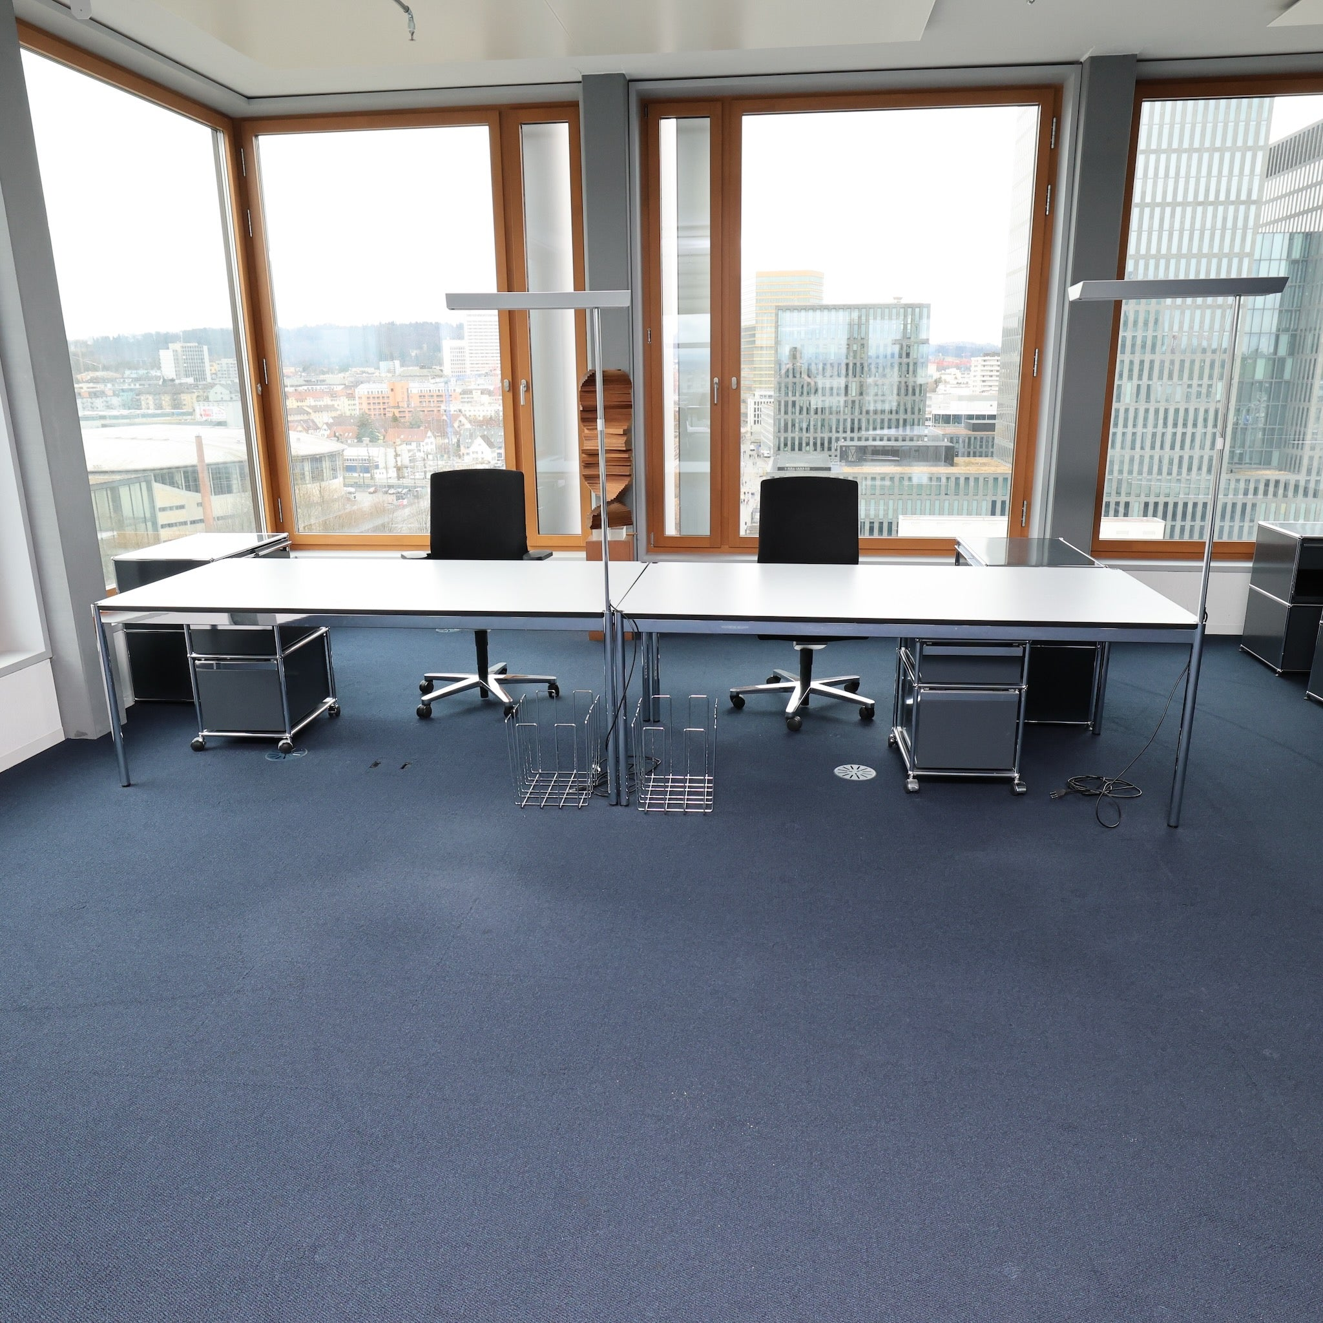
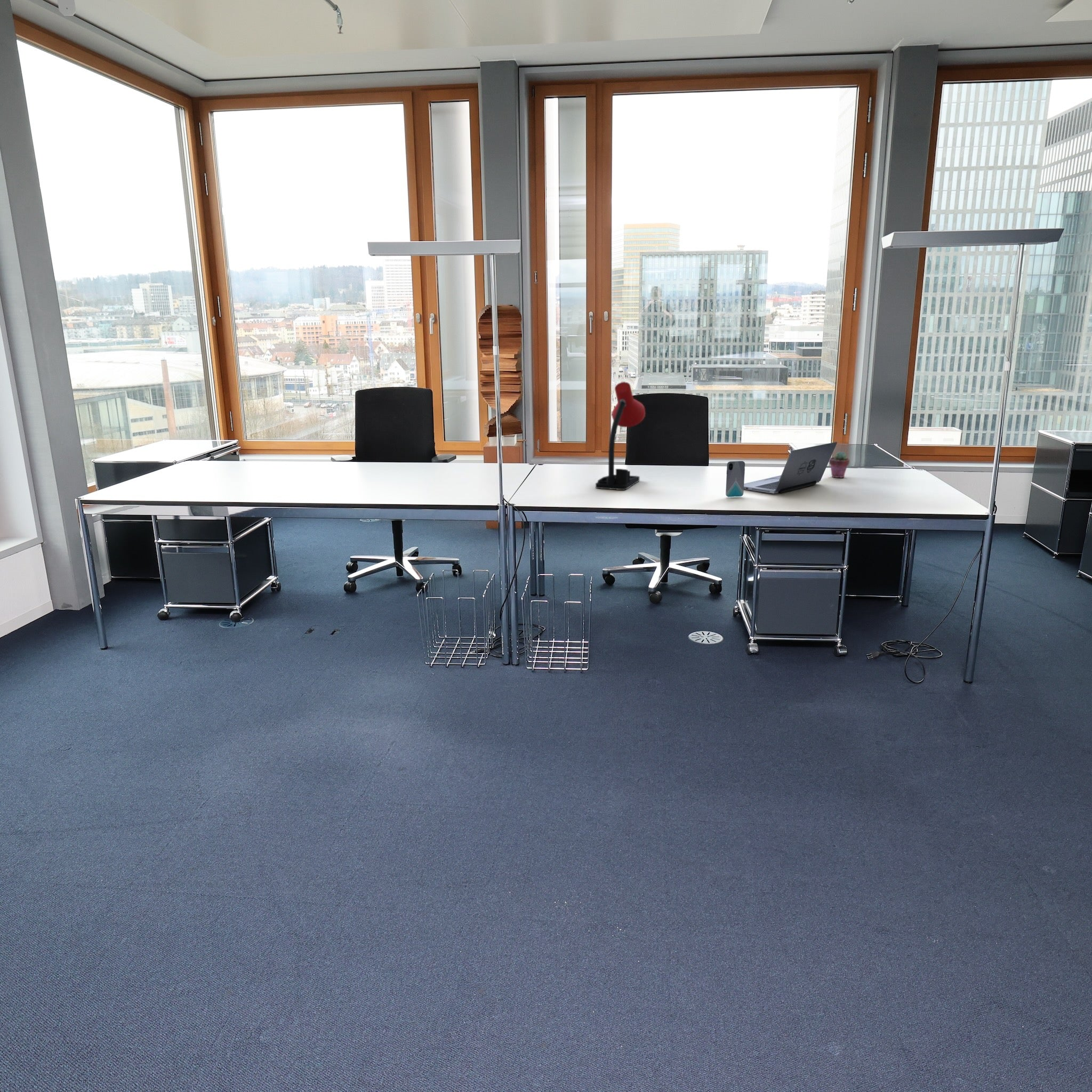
+ phone case [725,461,745,497]
+ desk lamp [595,381,646,491]
+ potted succulent [829,451,850,478]
+ laptop [744,441,838,494]
